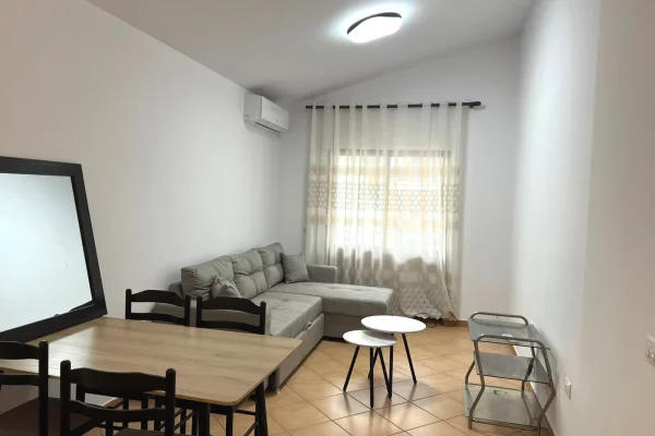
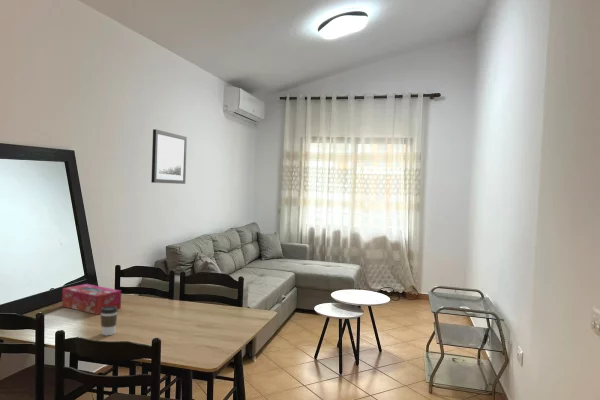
+ wall art [150,128,188,185]
+ tissue box [61,283,122,316]
+ coffee cup [100,306,119,336]
